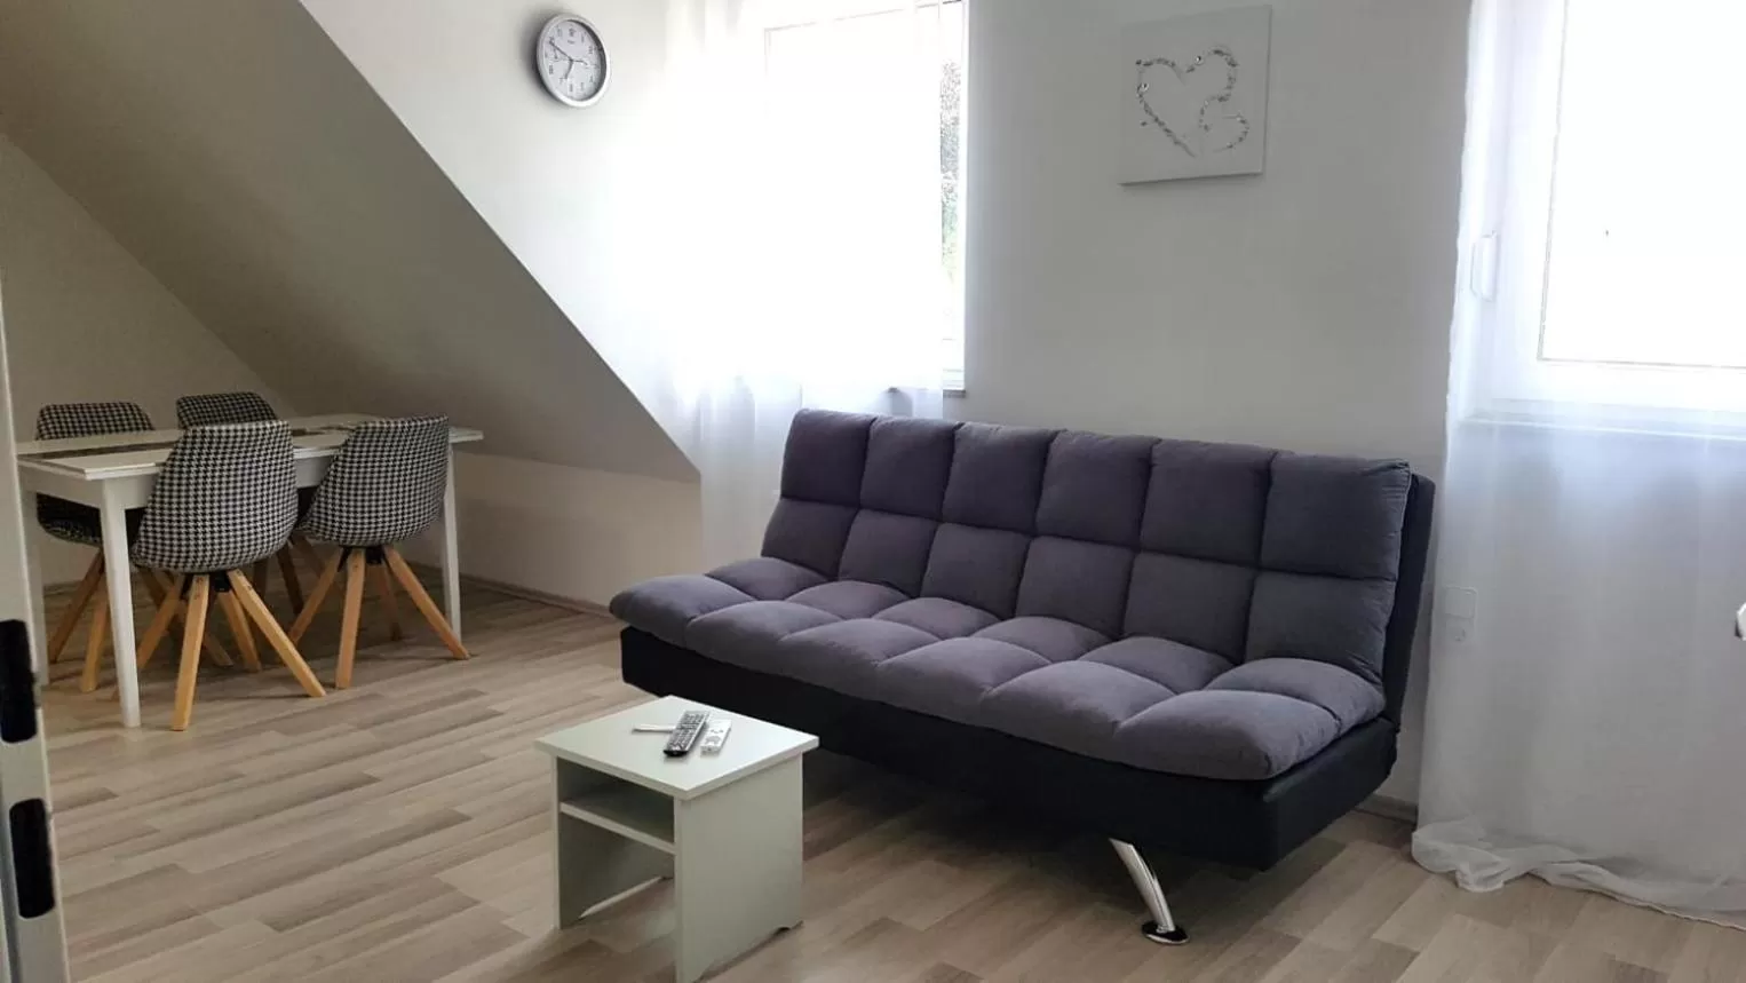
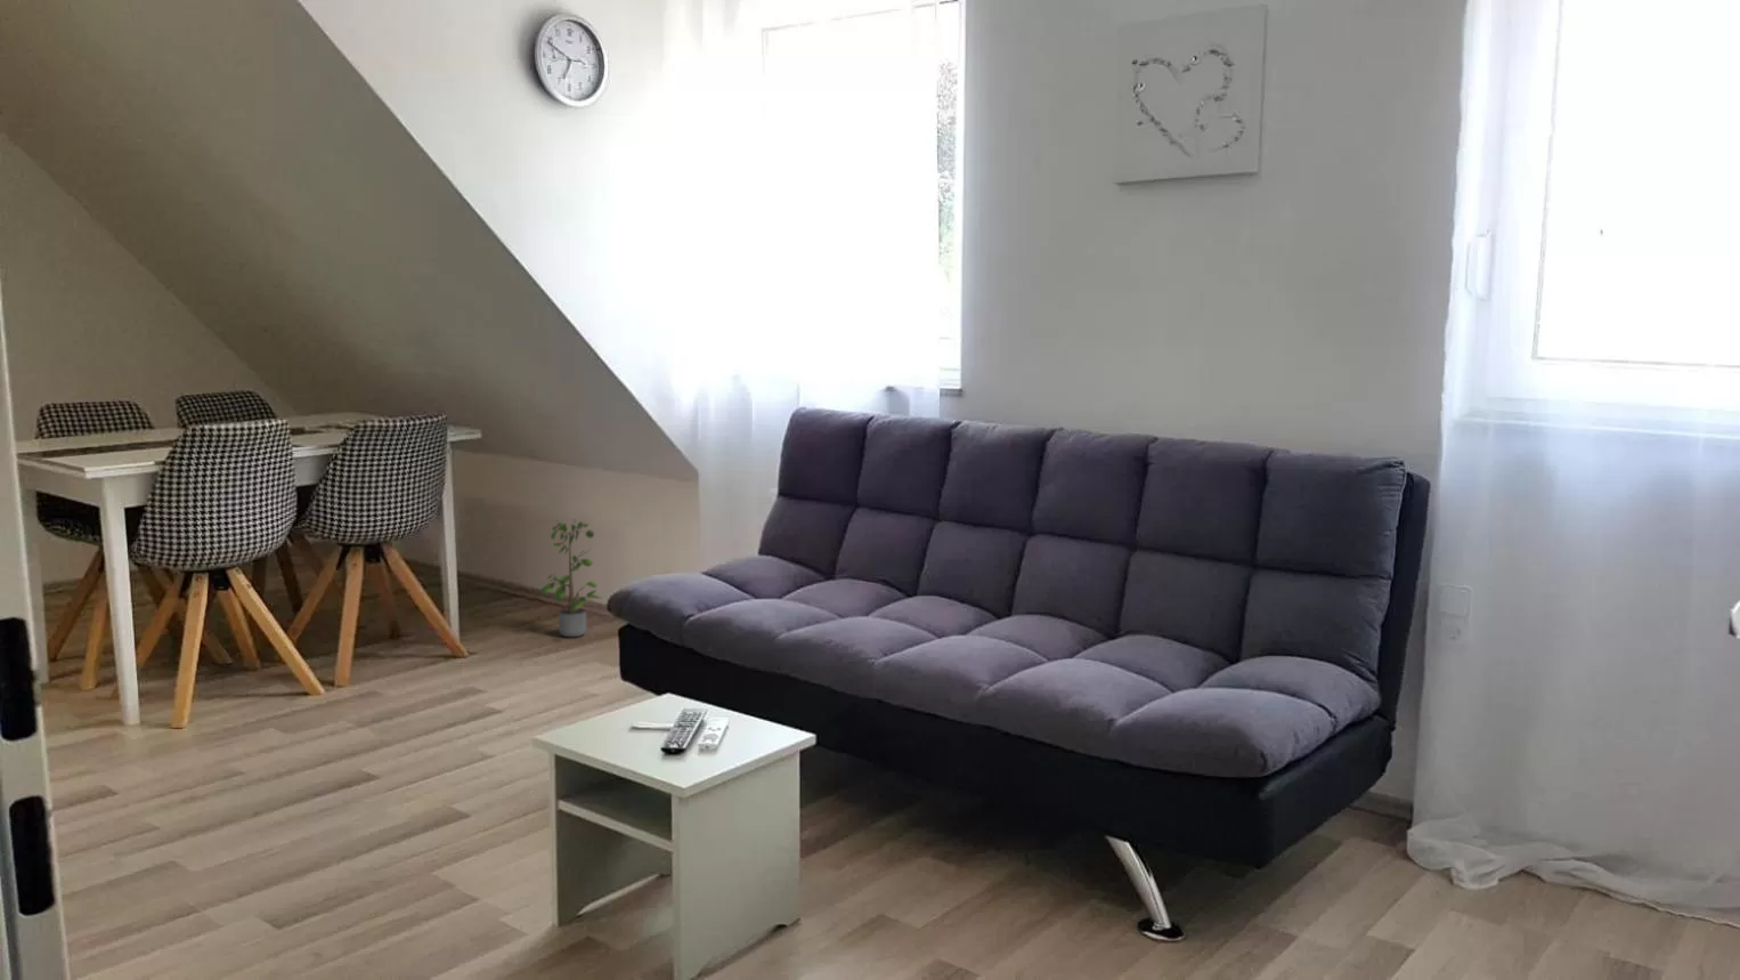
+ potted plant [539,519,602,638]
